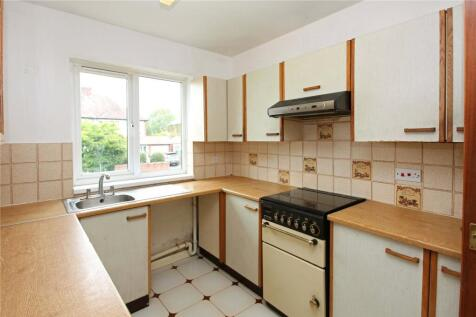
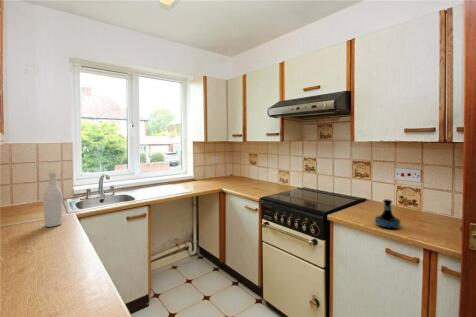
+ tequila bottle [374,198,401,230]
+ wine bottle [42,171,64,228]
